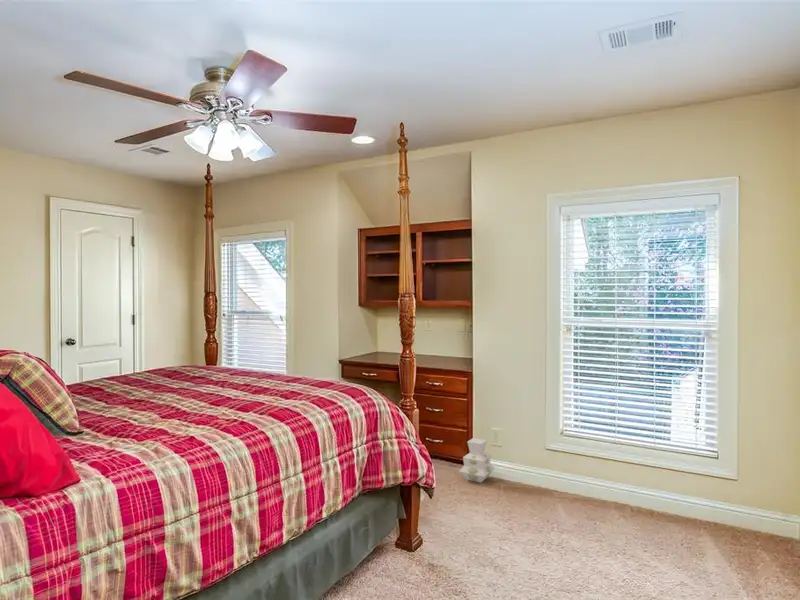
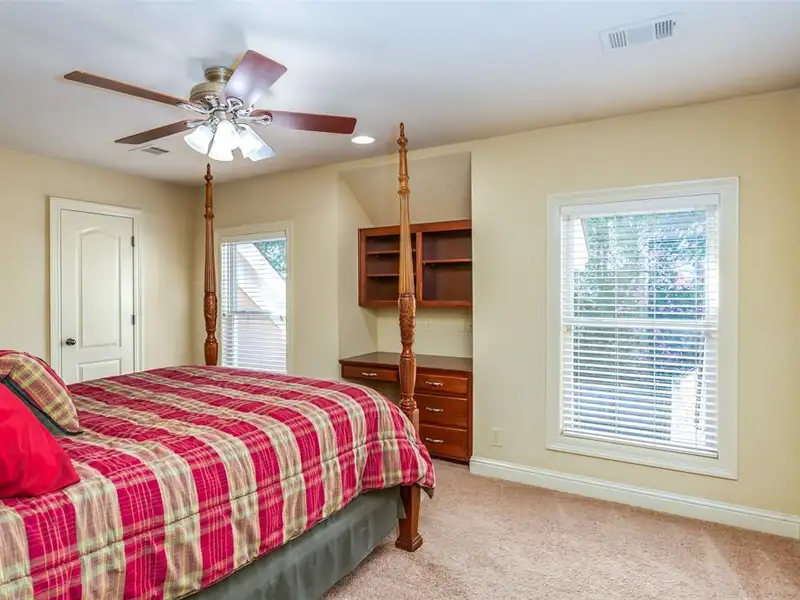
- vase [458,437,496,484]
